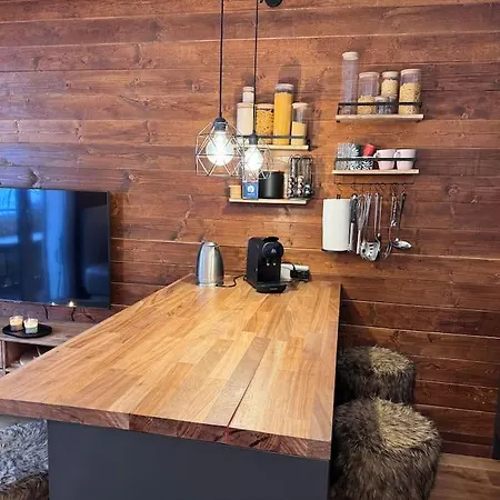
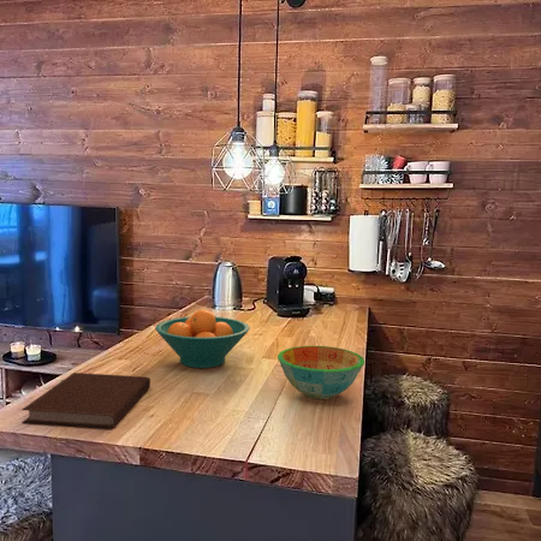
+ fruit bowl [154,309,250,369]
+ bowl [277,345,365,400]
+ notebook [20,371,151,429]
